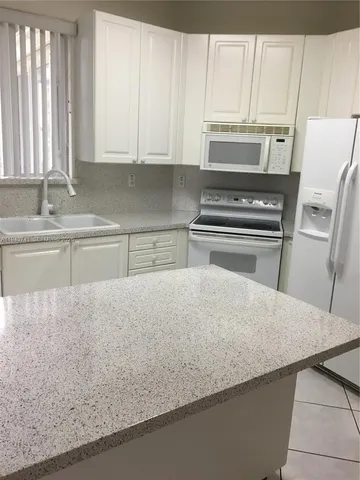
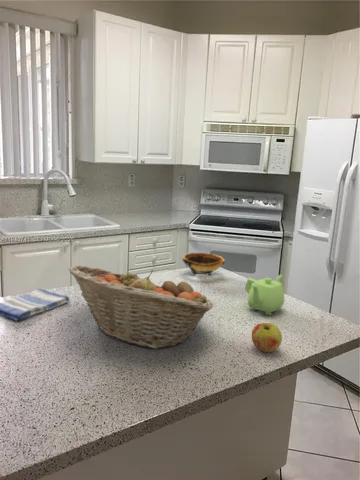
+ fruit basket [67,264,214,350]
+ teapot [244,274,285,316]
+ bowl [182,252,226,276]
+ dish towel [0,287,71,322]
+ apple [251,322,283,353]
